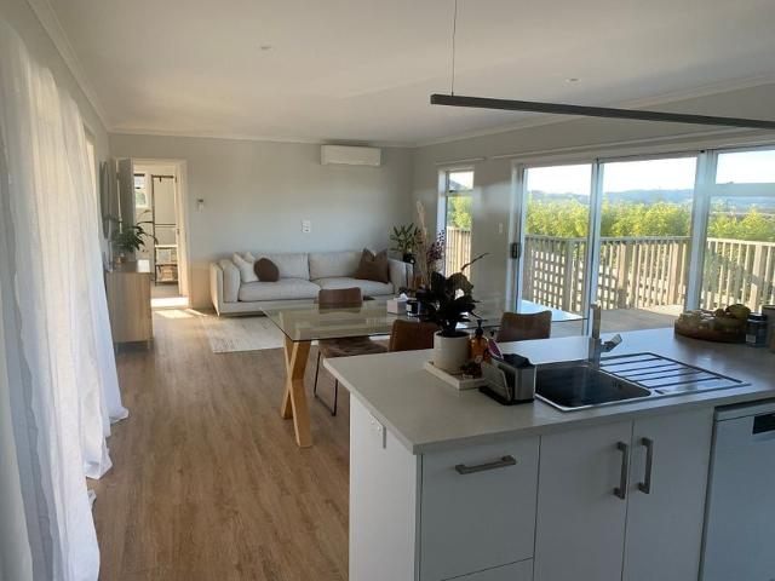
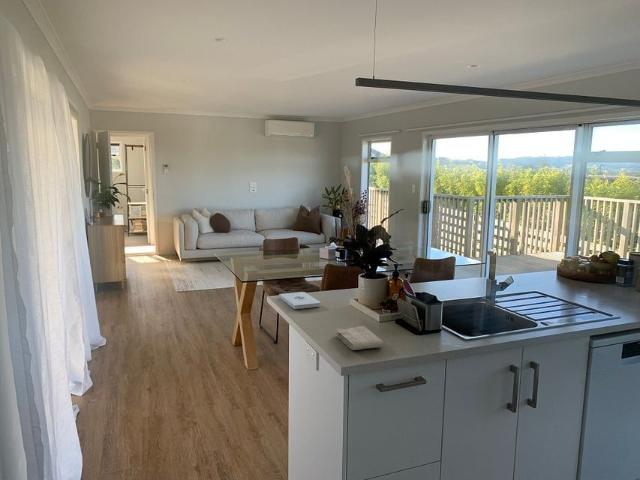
+ washcloth [335,325,385,351]
+ notepad [278,291,321,310]
